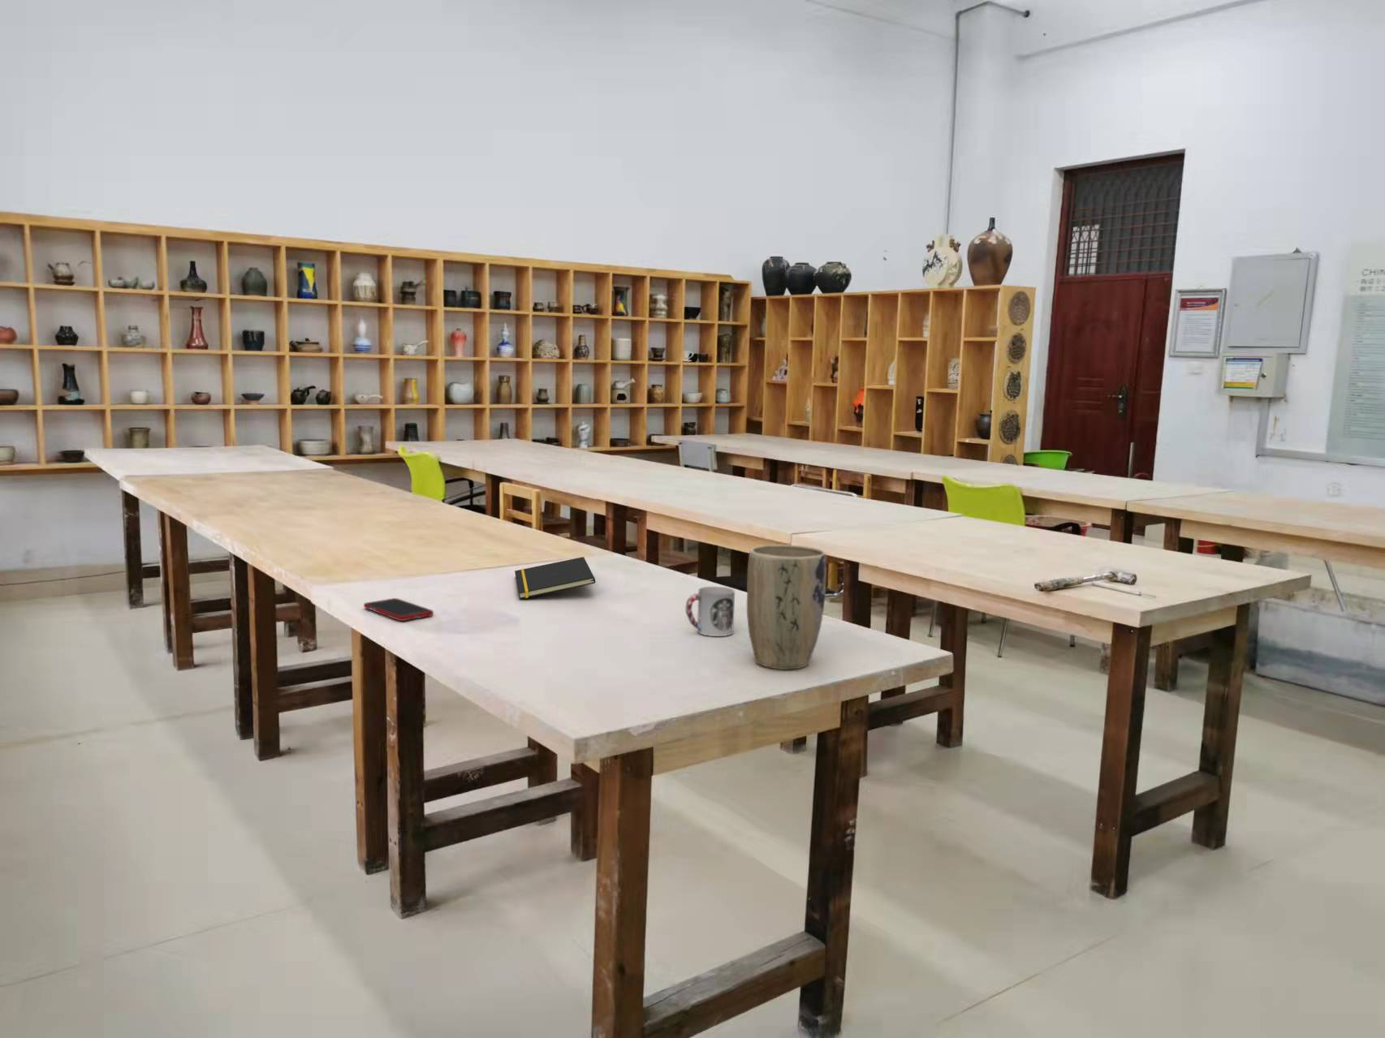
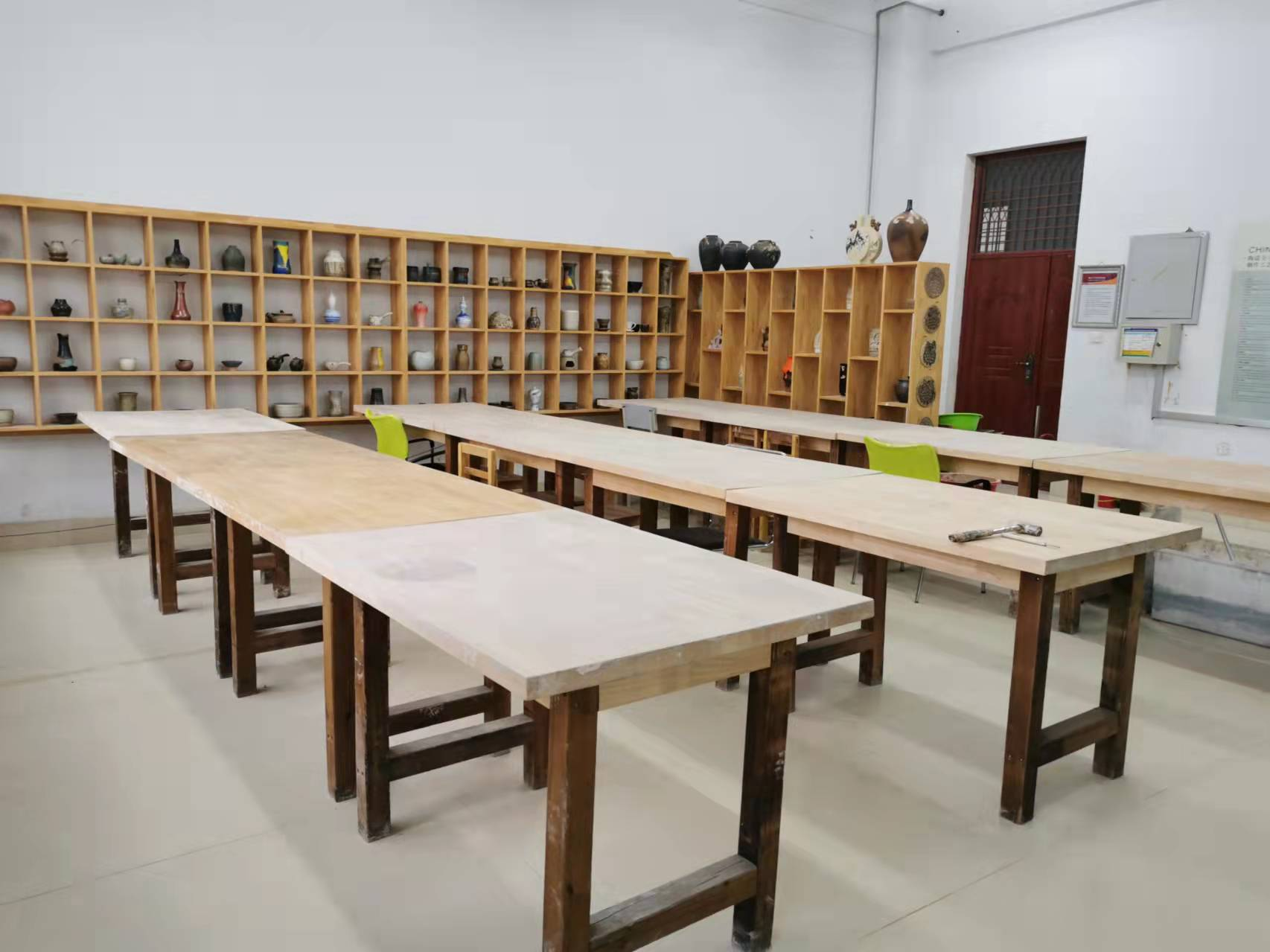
- notepad [514,556,595,600]
- cell phone [363,598,434,621]
- plant pot [746,544,828,671]
- cup [685,586,735,637]
